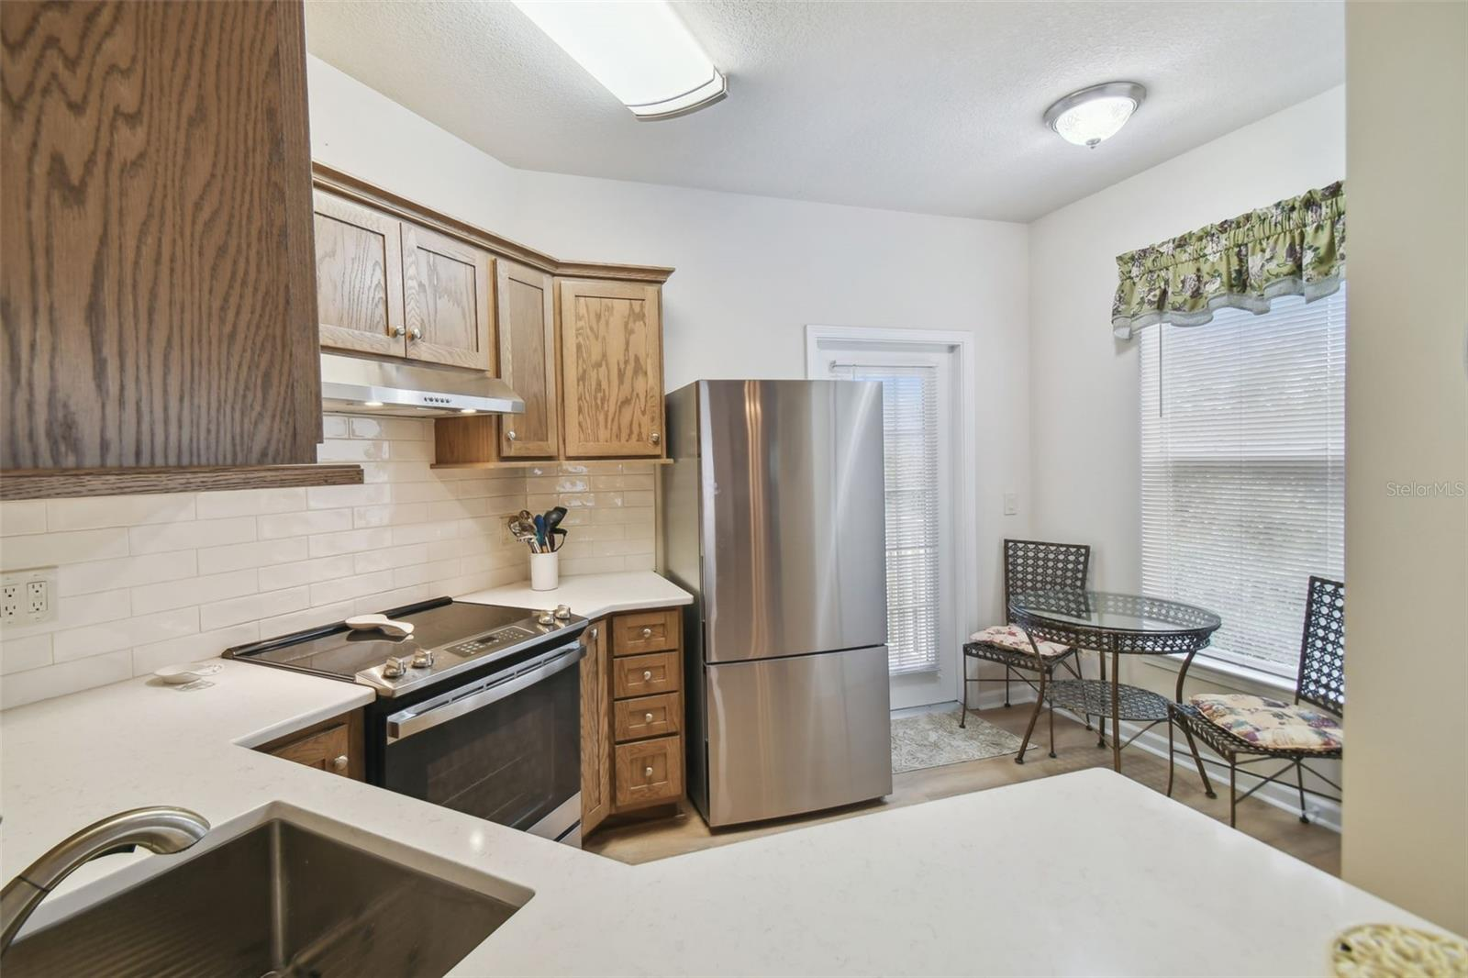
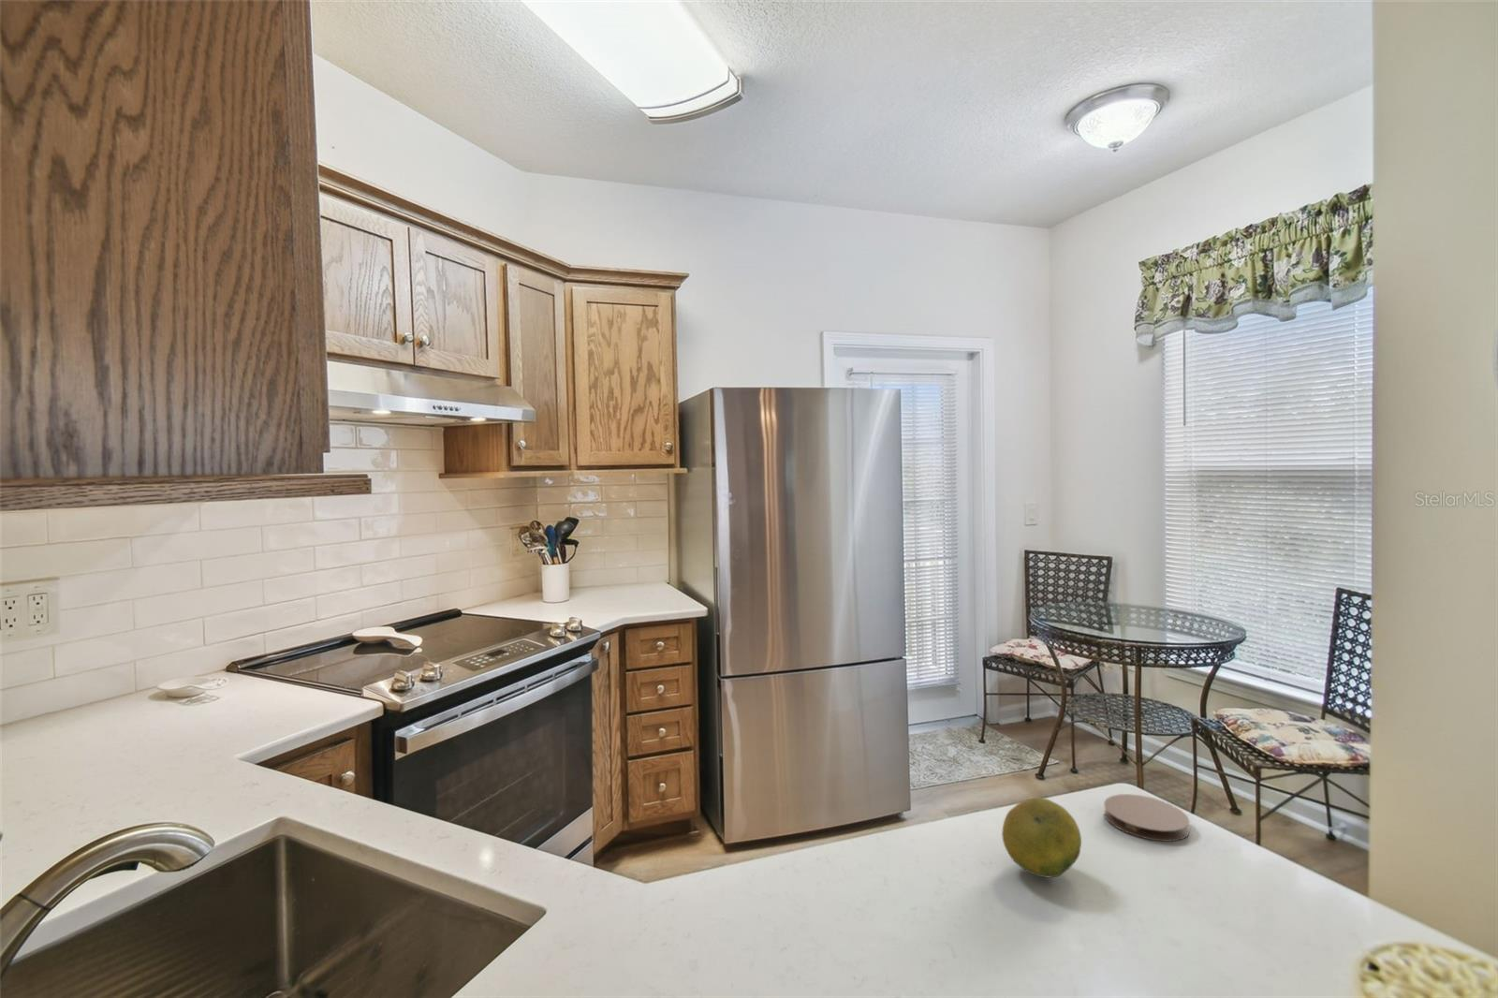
+ coaster [1103,793,1191,842]
+ fruit [1001,796,1083,878]
